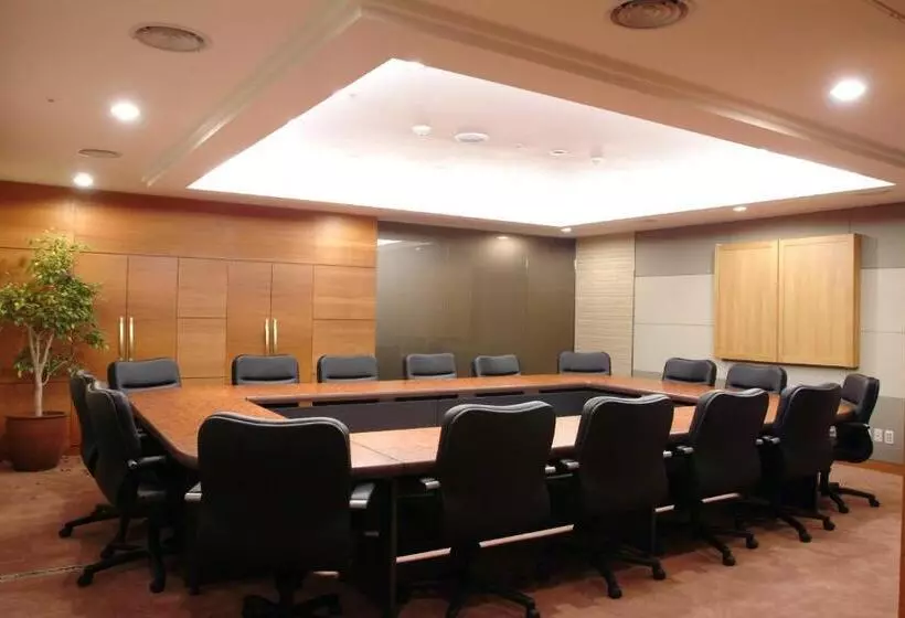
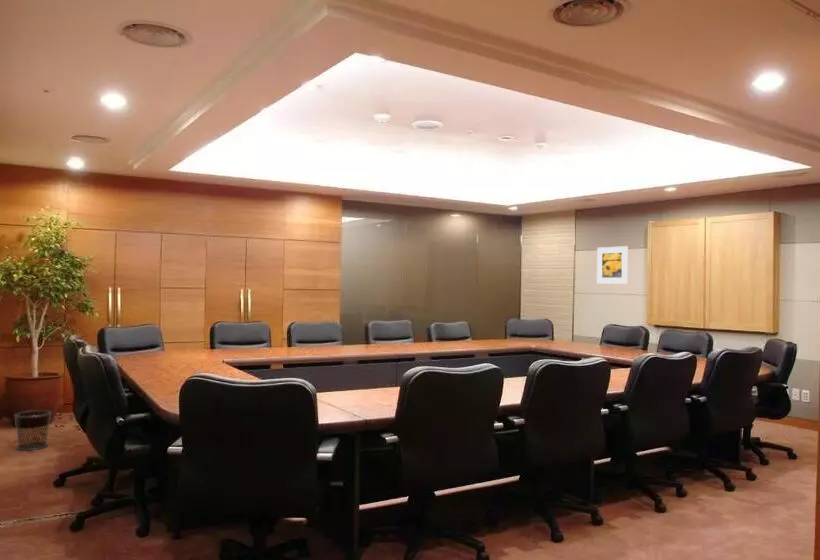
+ waste bin [13,409,53,452]
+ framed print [596,245,629,285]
